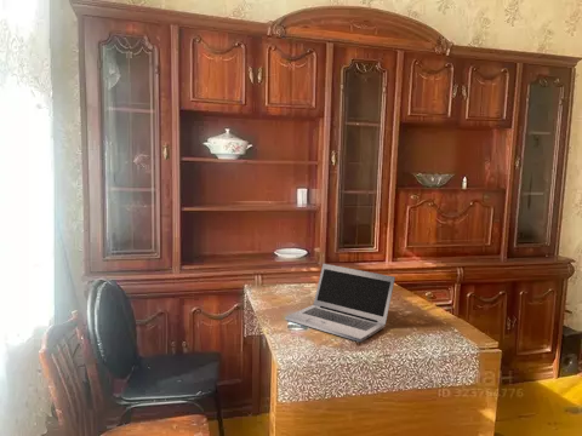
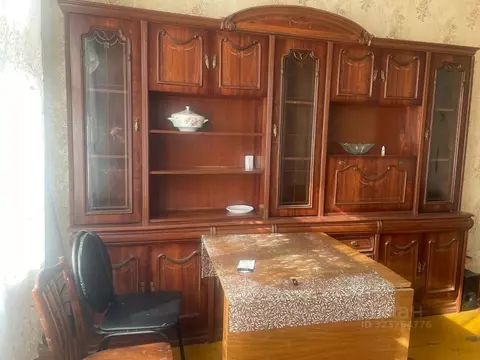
- laptop [284,263,396,343]
